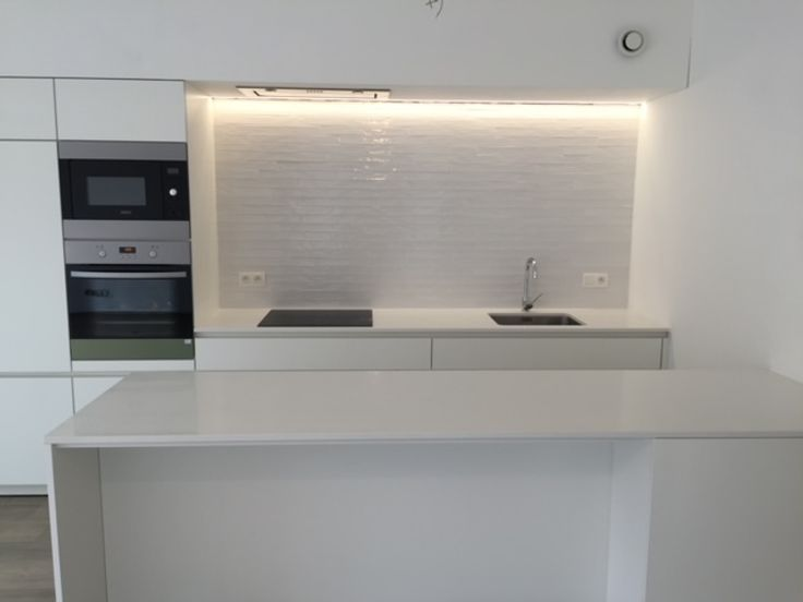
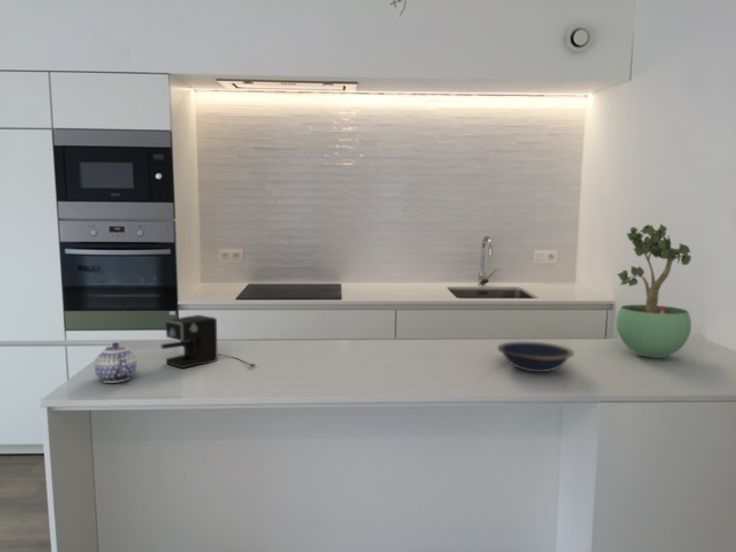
+ coffee maker [160,314,255,369]
+ teapot [94,341,138,384]
+ bowl [497,341,575,373]
+ potted plant [615,223,692,359]
